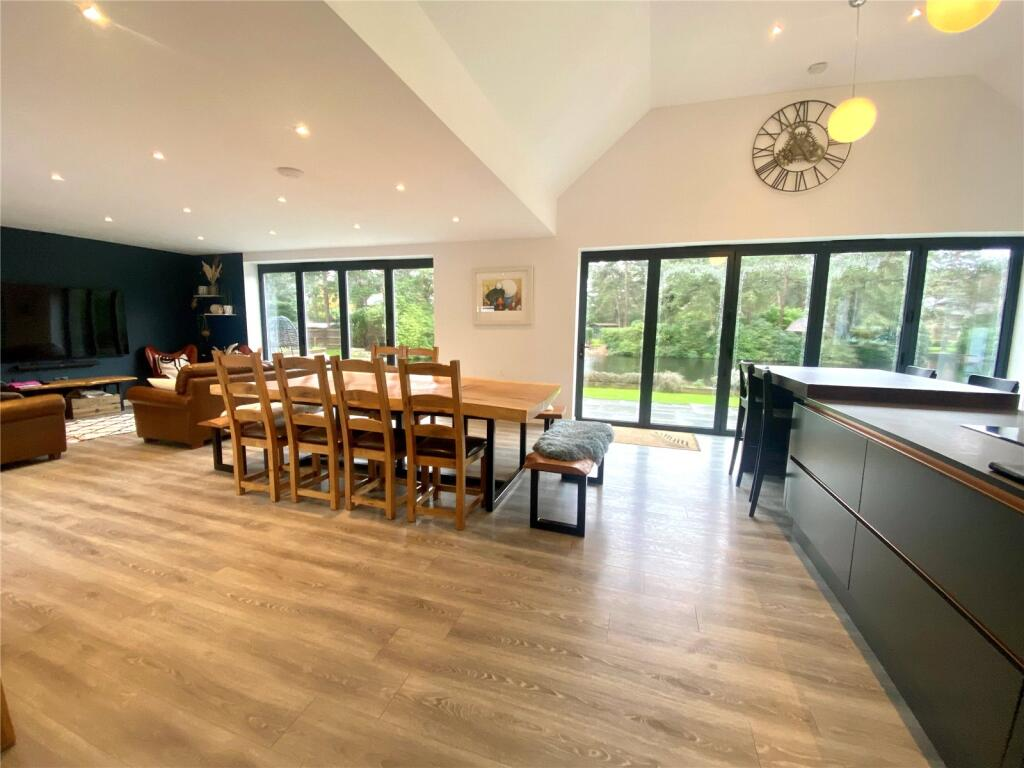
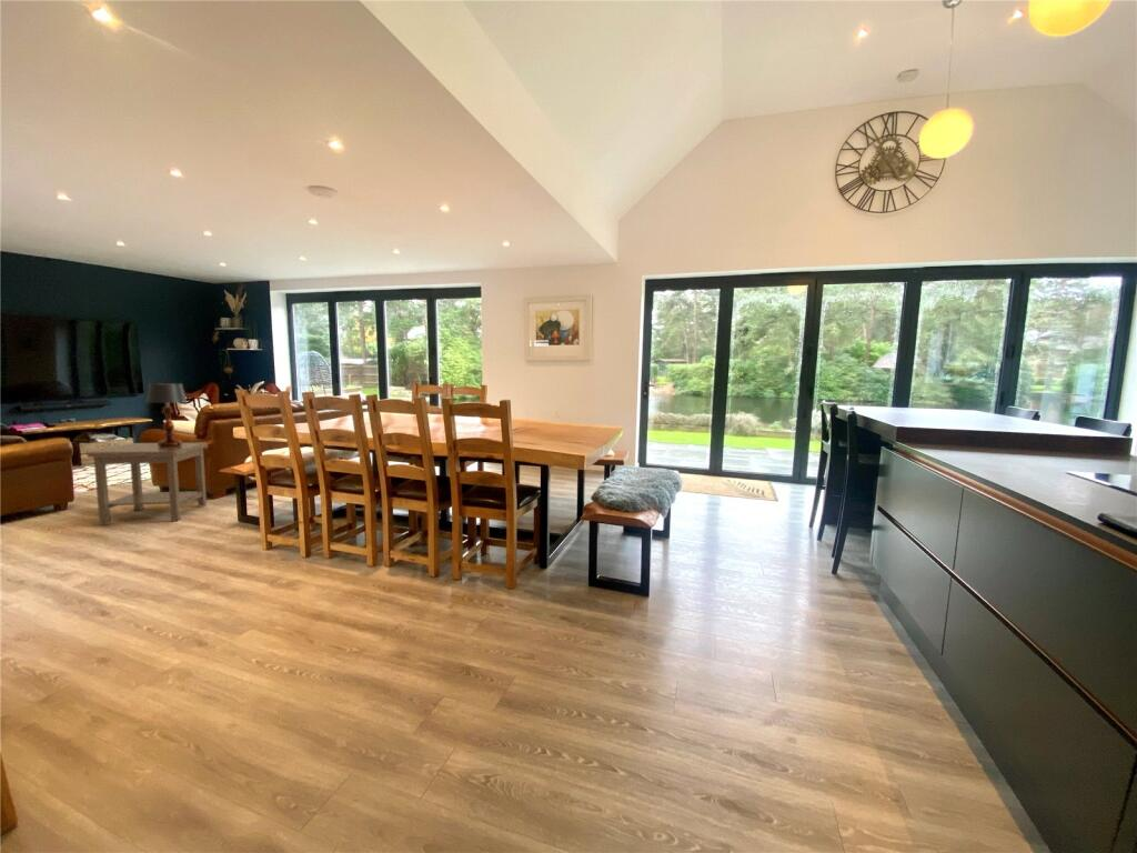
+ table lamp [145,382,188,446]
+ side table [85,442,209,525]
